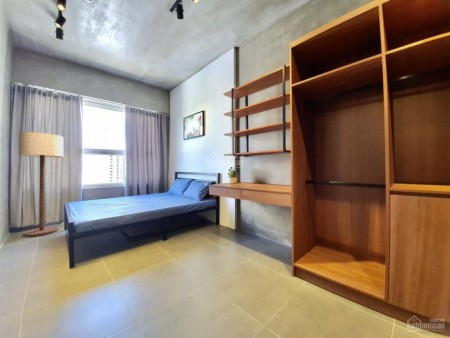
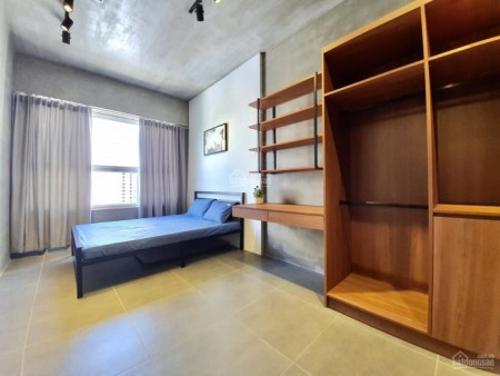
- floor lamp [18,131,64,238]
